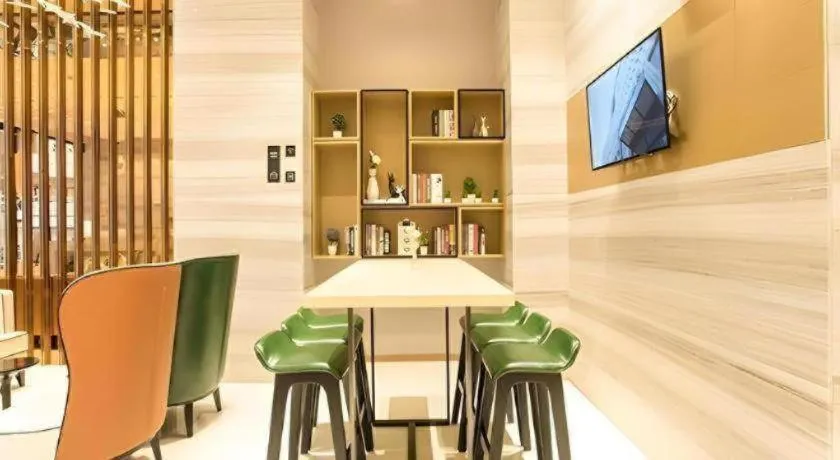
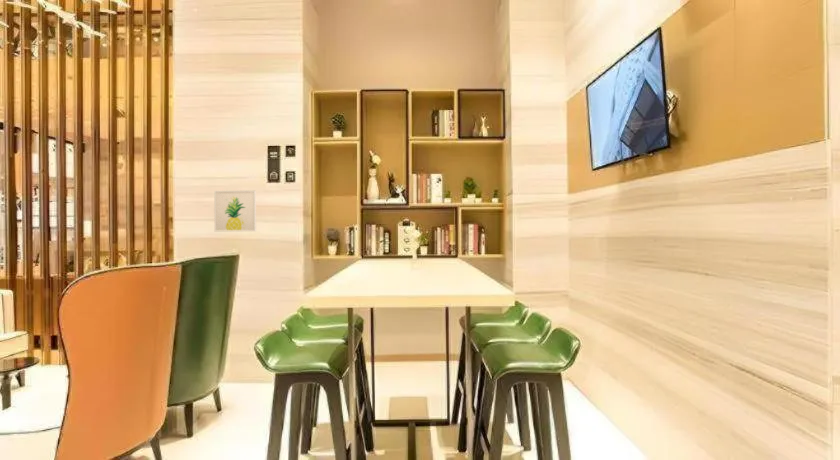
+ wall art [213,189,257,233]
